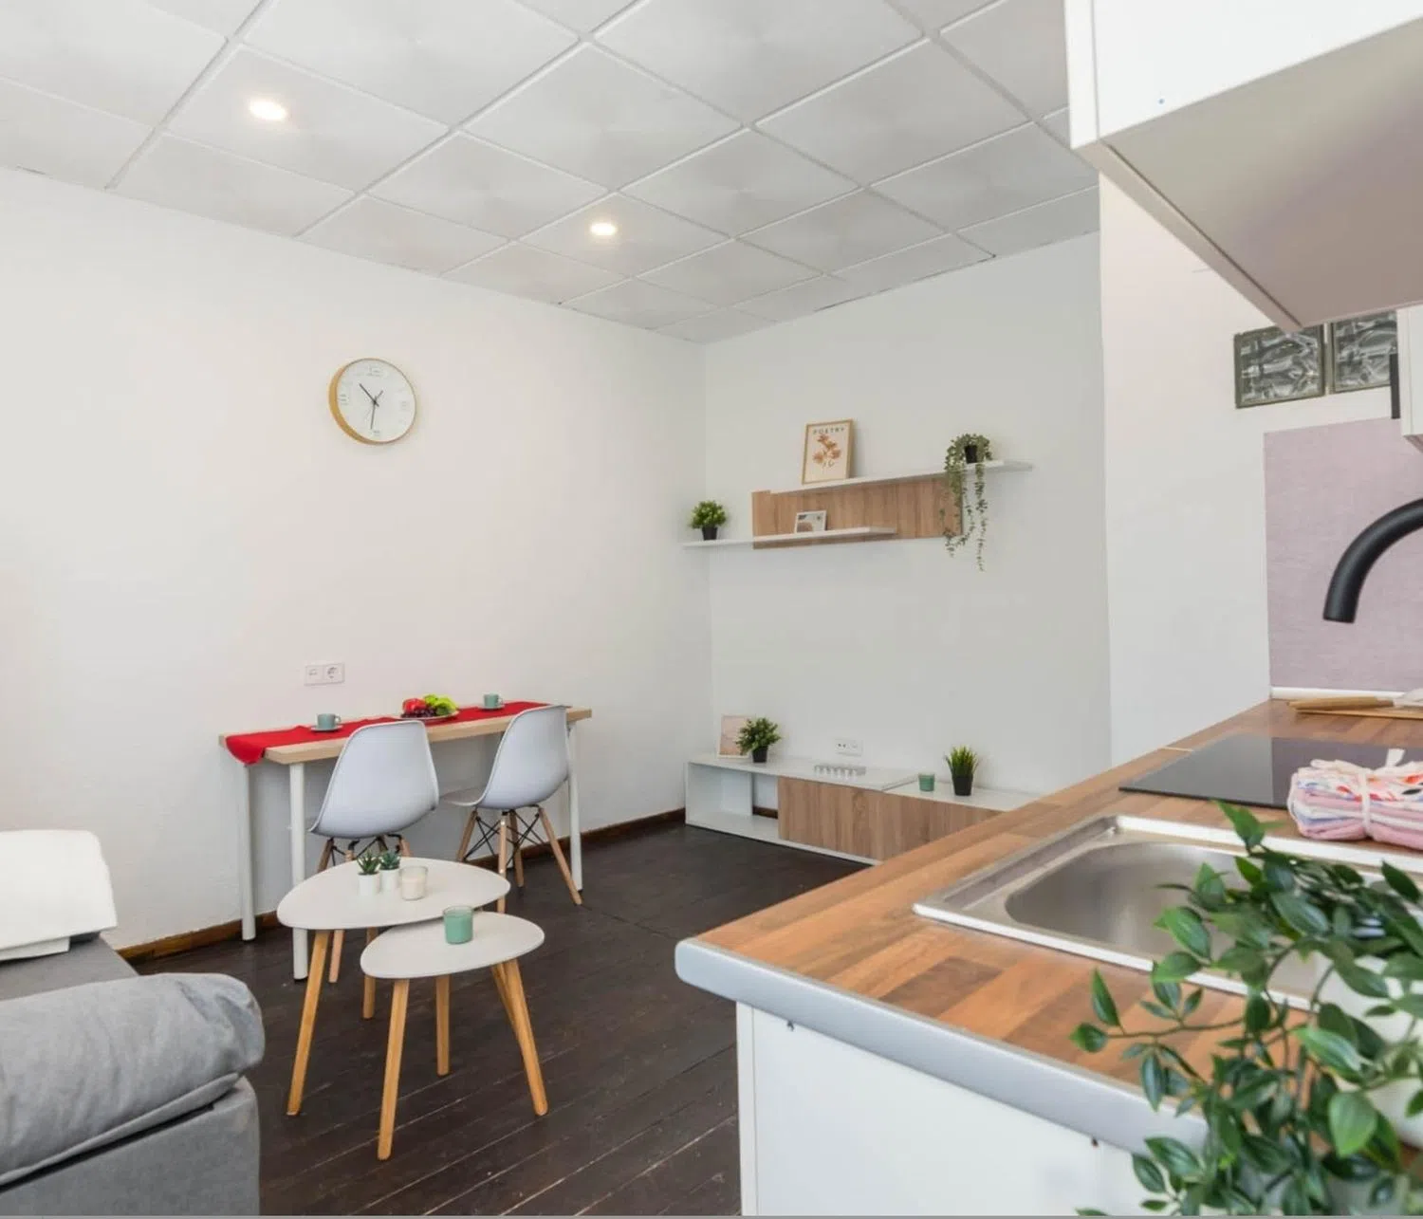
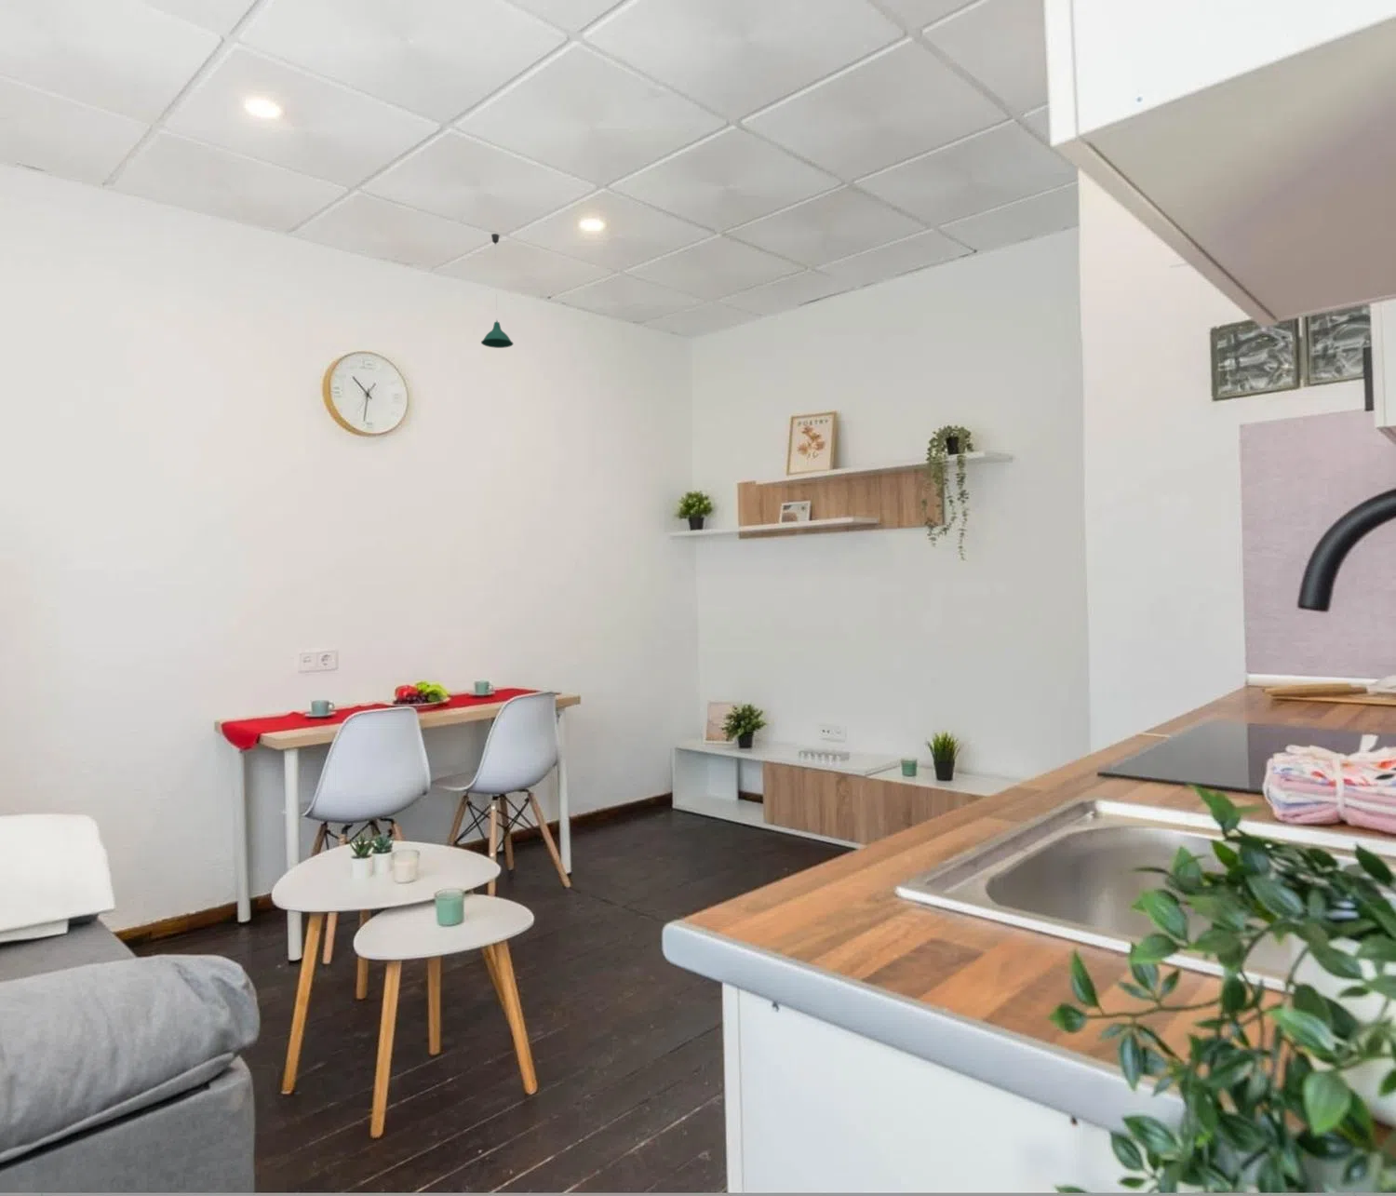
+ pendant light [480,233,515,349]
